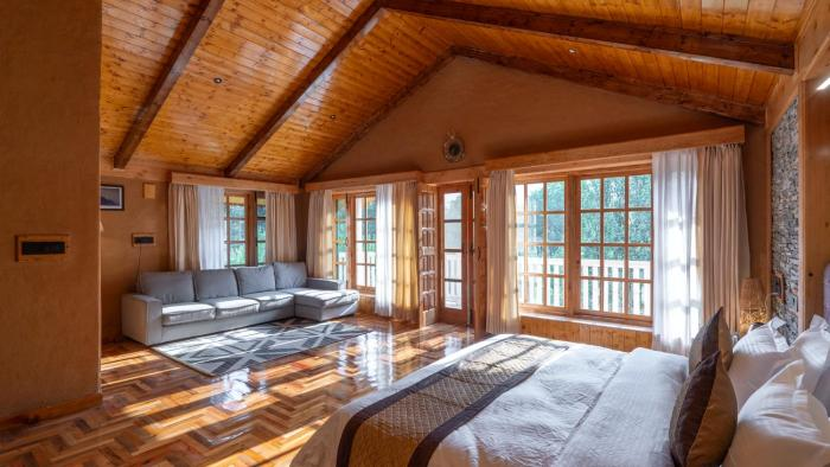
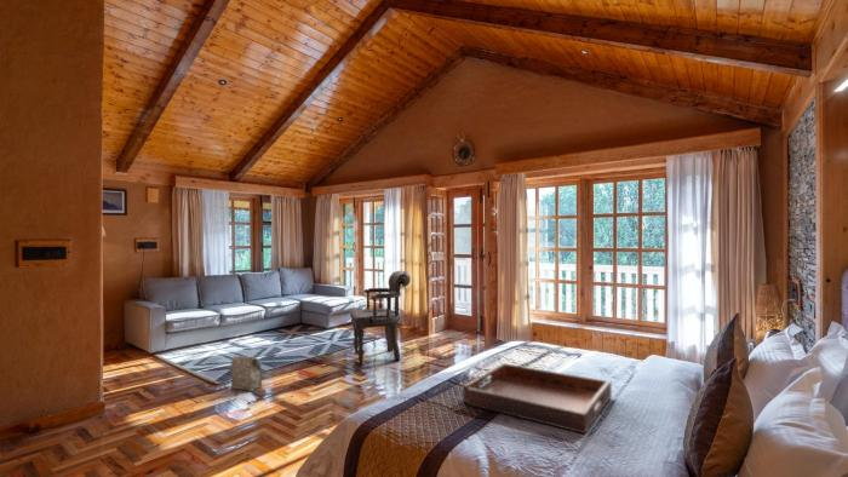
+ armchair [349,270,412,366]
+ bag [229,355,263,392]
+ serving tray [462,362,613,435]
